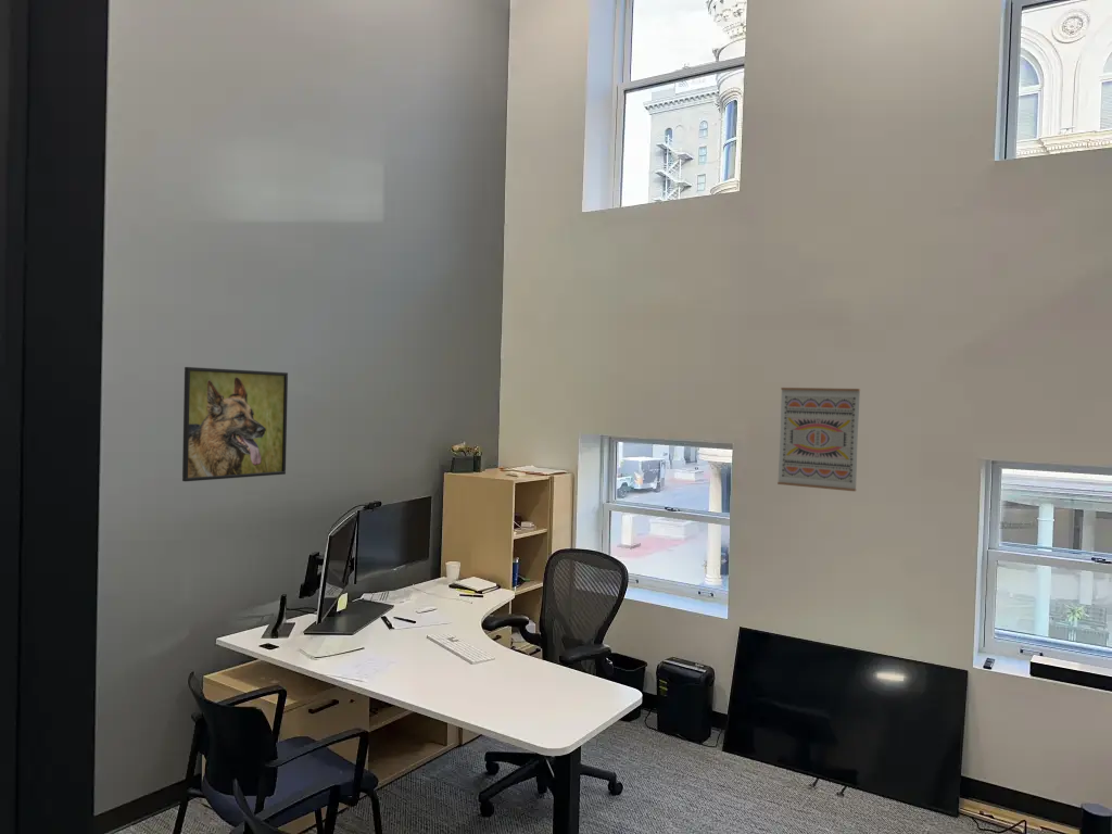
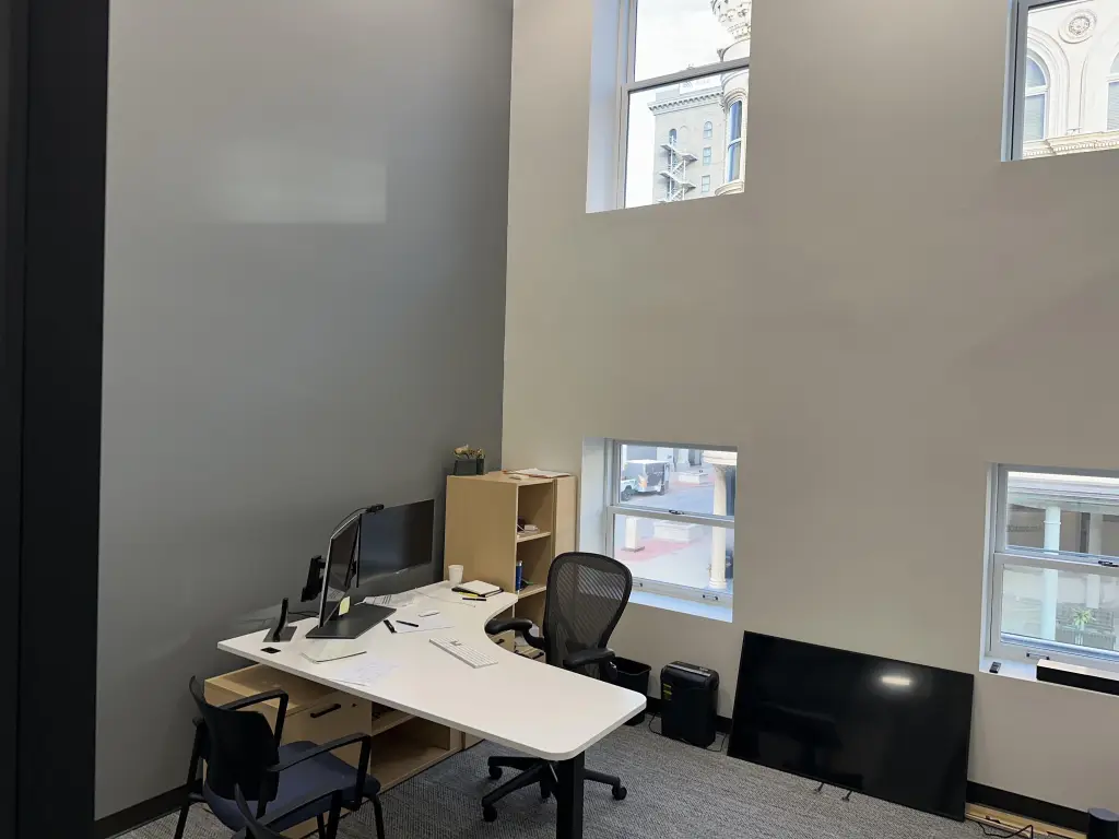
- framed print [181,366,289,482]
- wall art [776,387,861,492]
